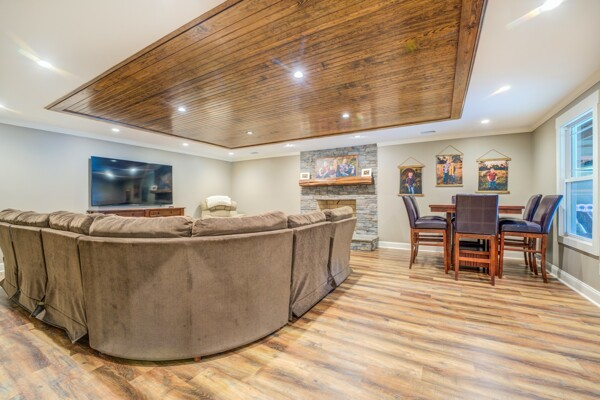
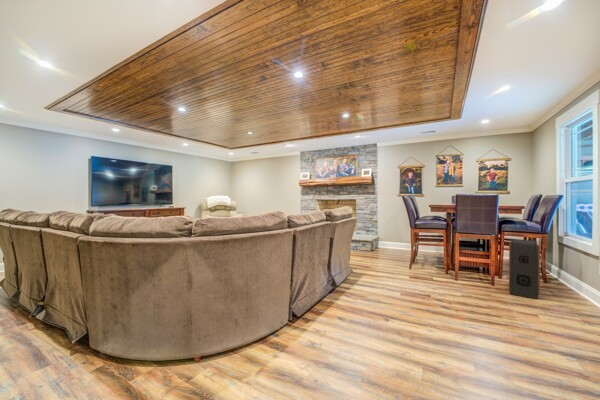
+ speaker [508,238,541,300]
